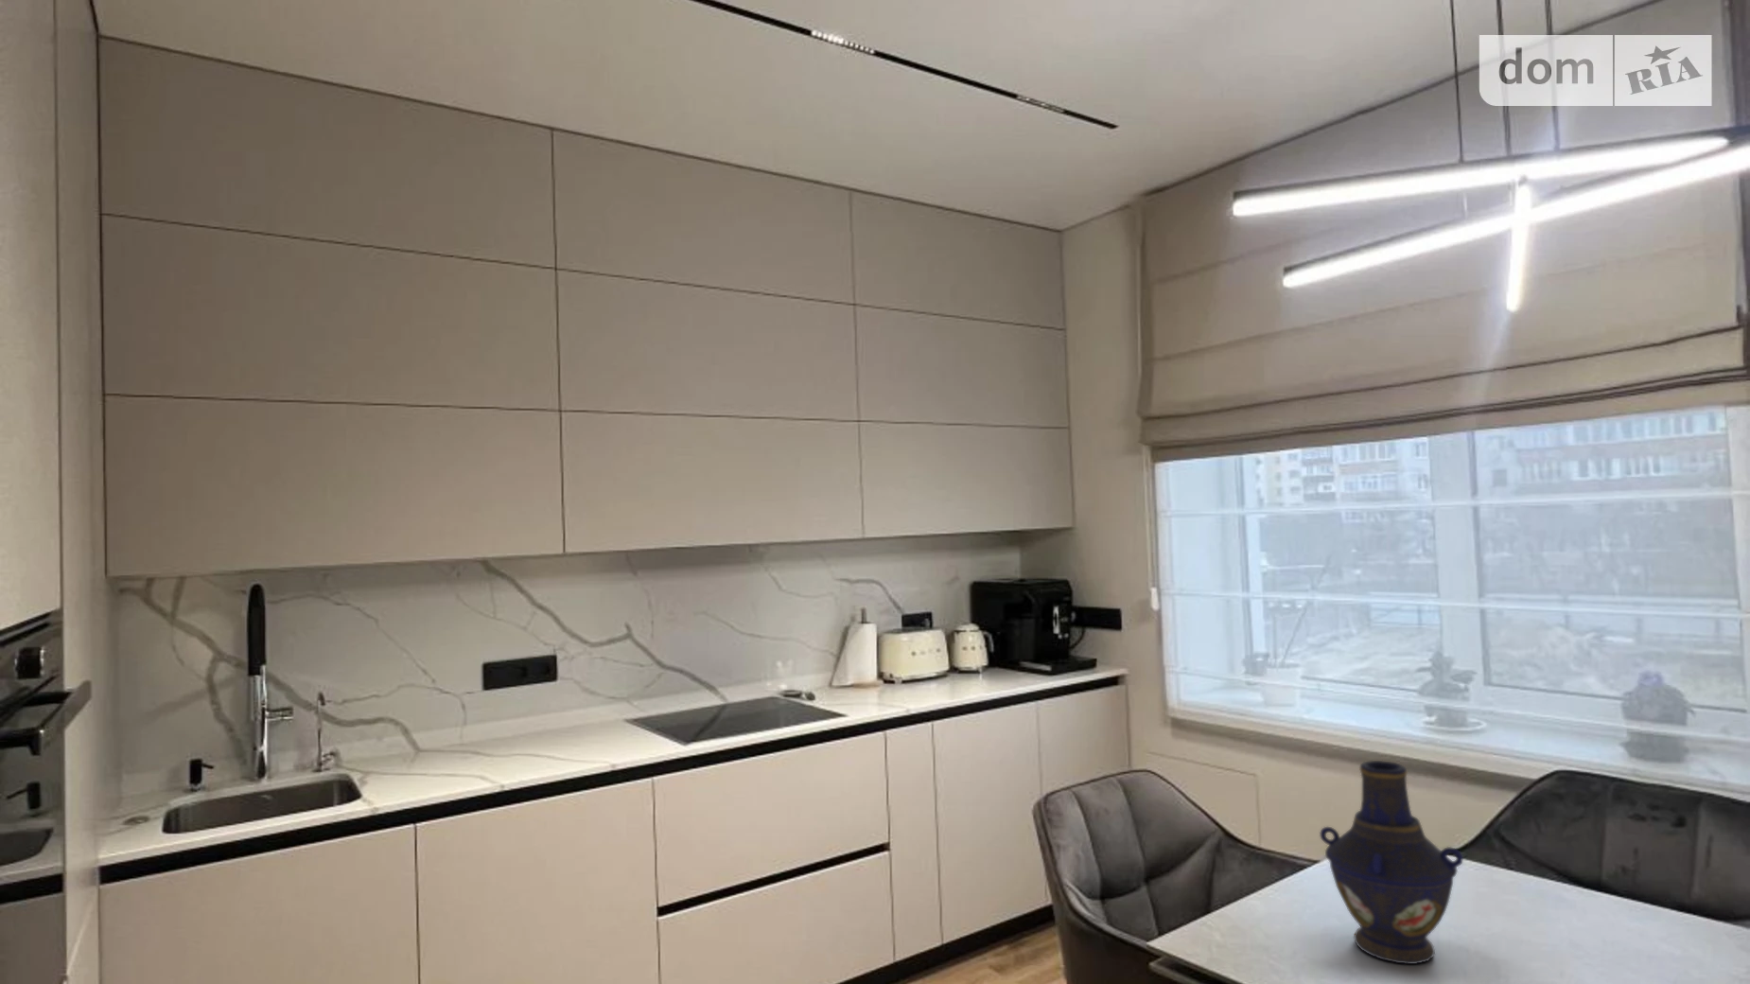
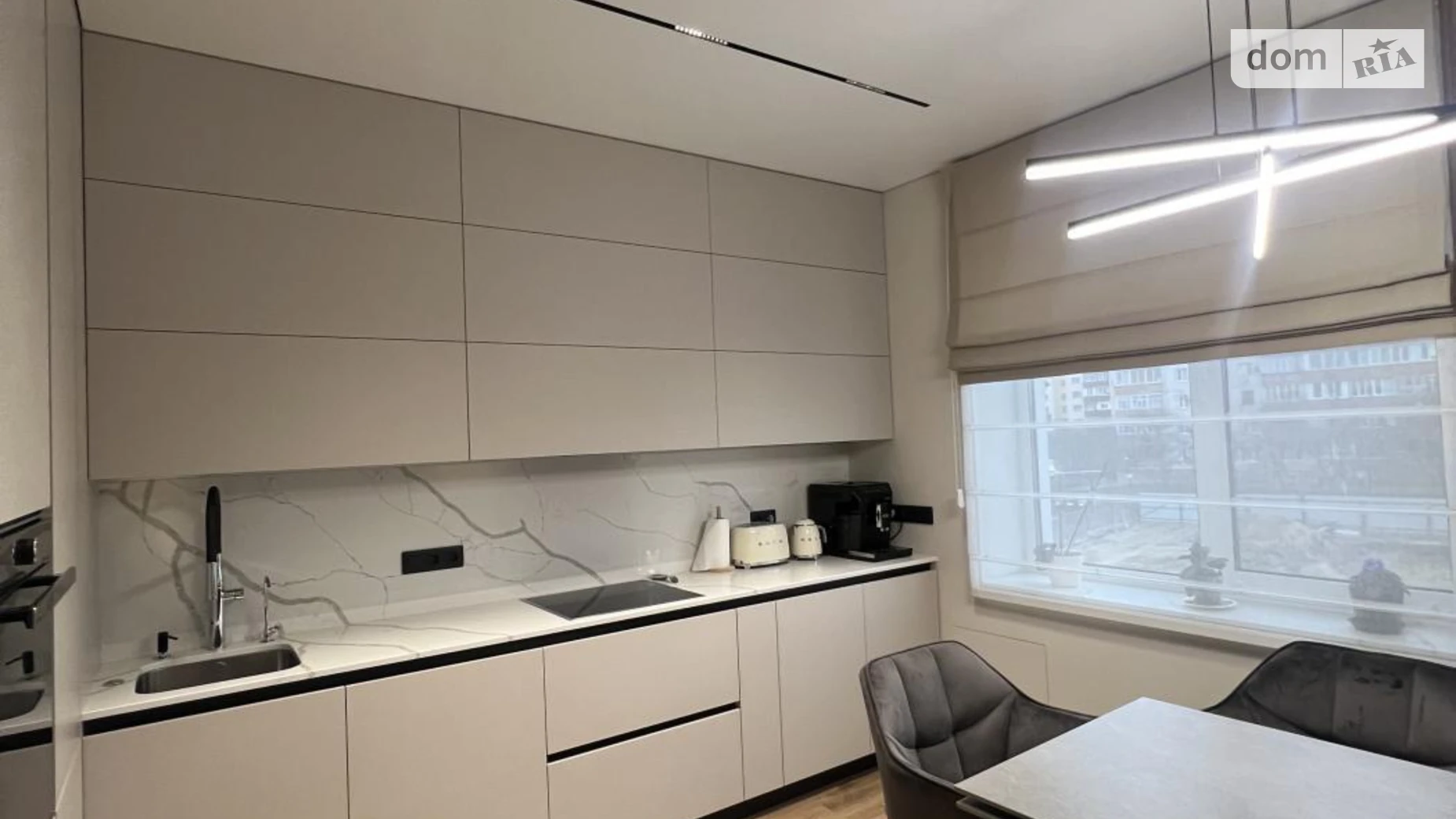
- vase [1319,759,1464,965]
